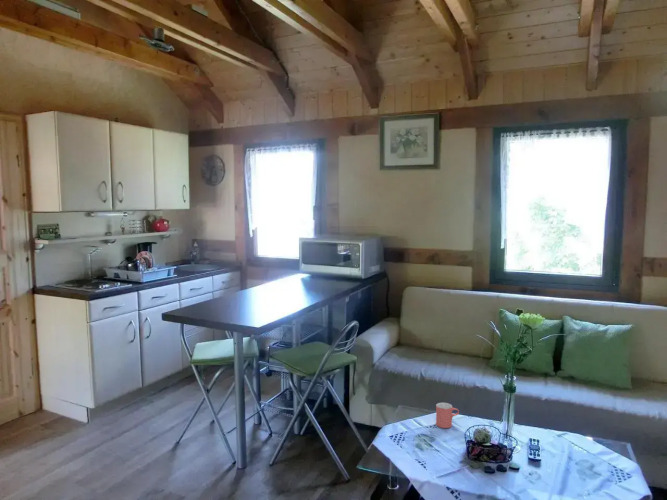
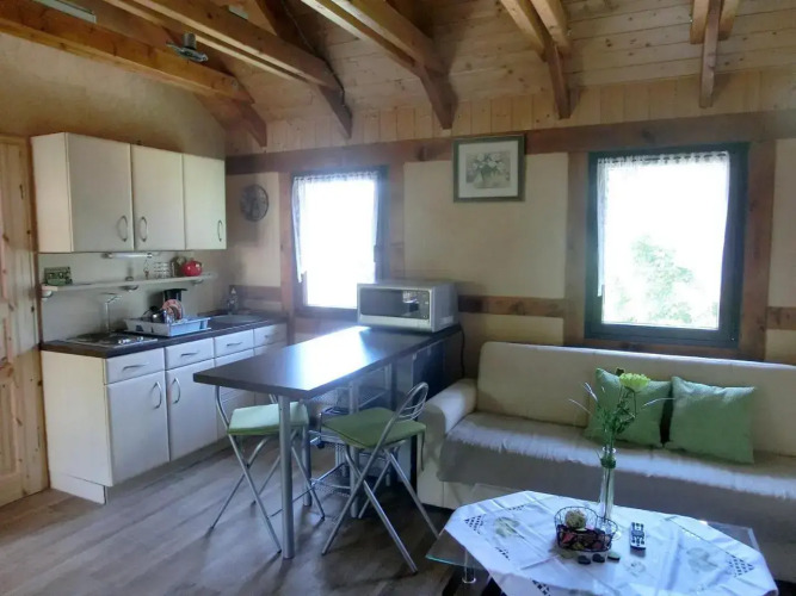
- cup [435,402,460,429]
